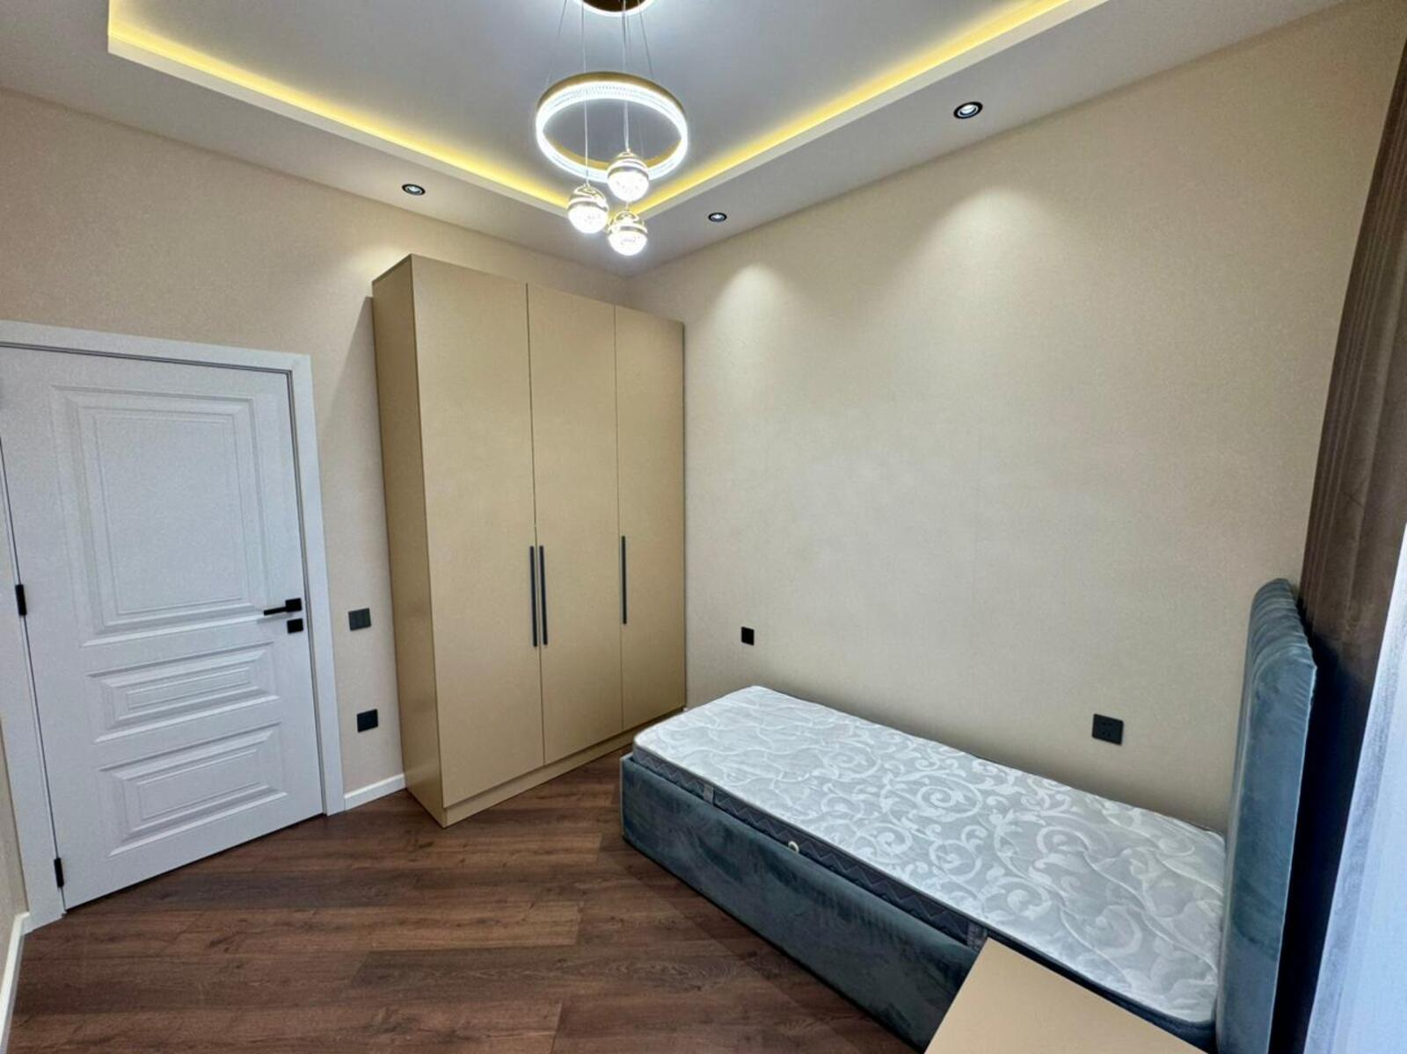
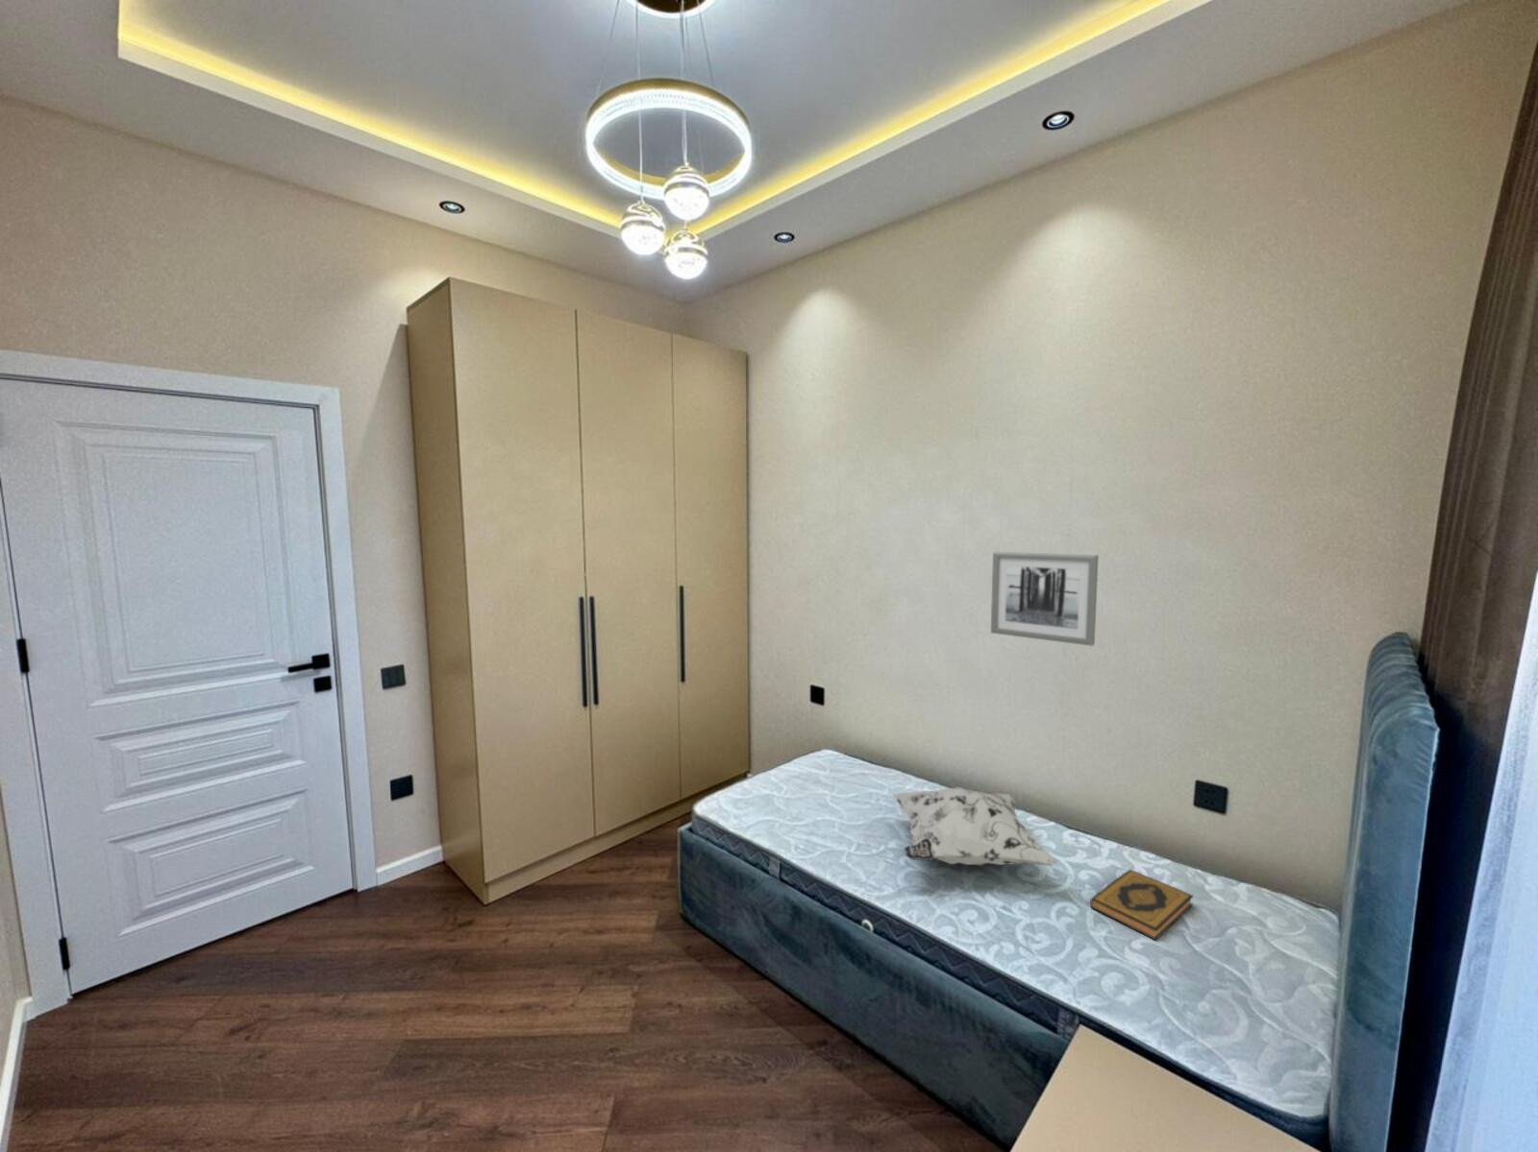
+ hardback book [1089,869,1194,941]
+ wall art [991,551,1100,647]
+ decorative pillow [891,787,1060,866]
